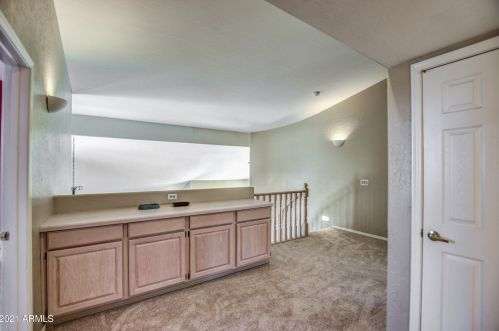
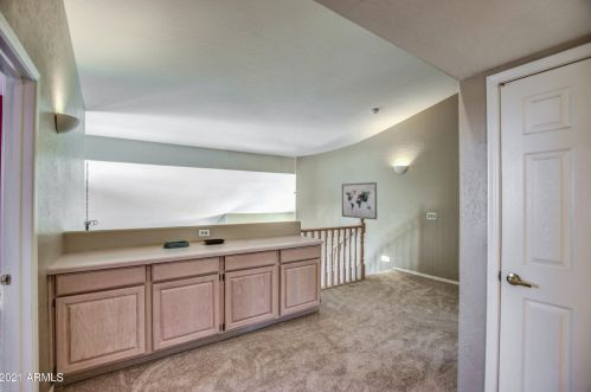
+ wall art [341,181,378,220]
